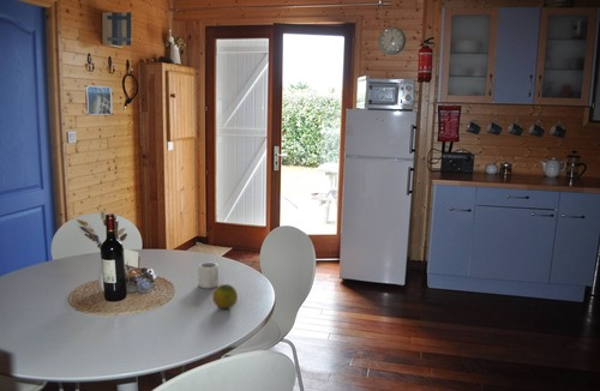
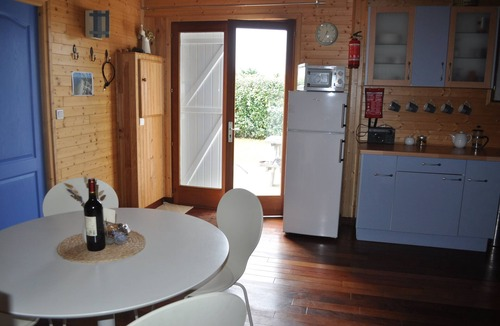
- cup [198,261,220,289]
- fruit [211,283,239,309]
